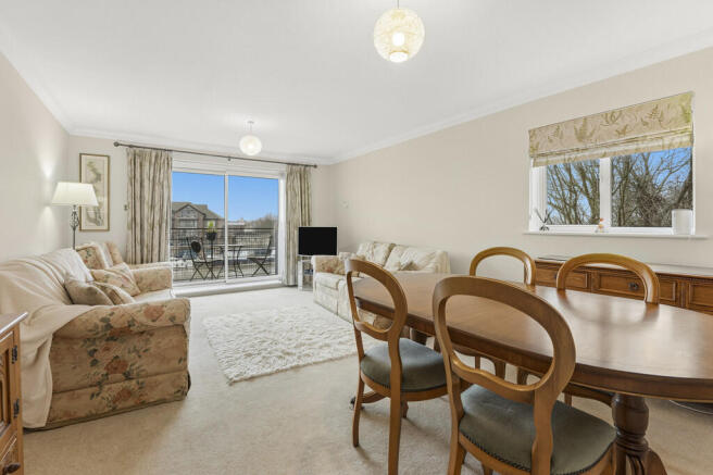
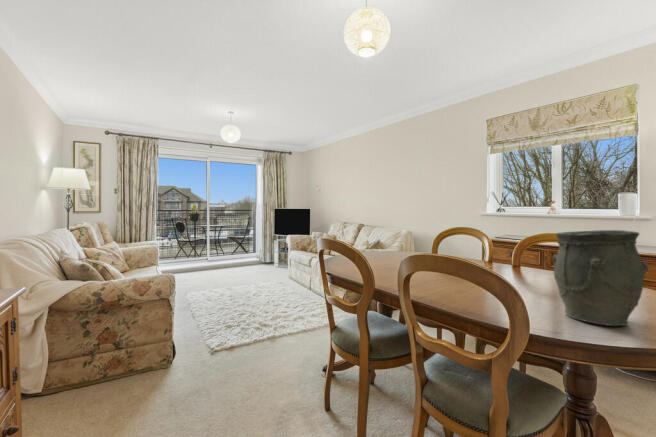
+ vase [552,229,650,327]
